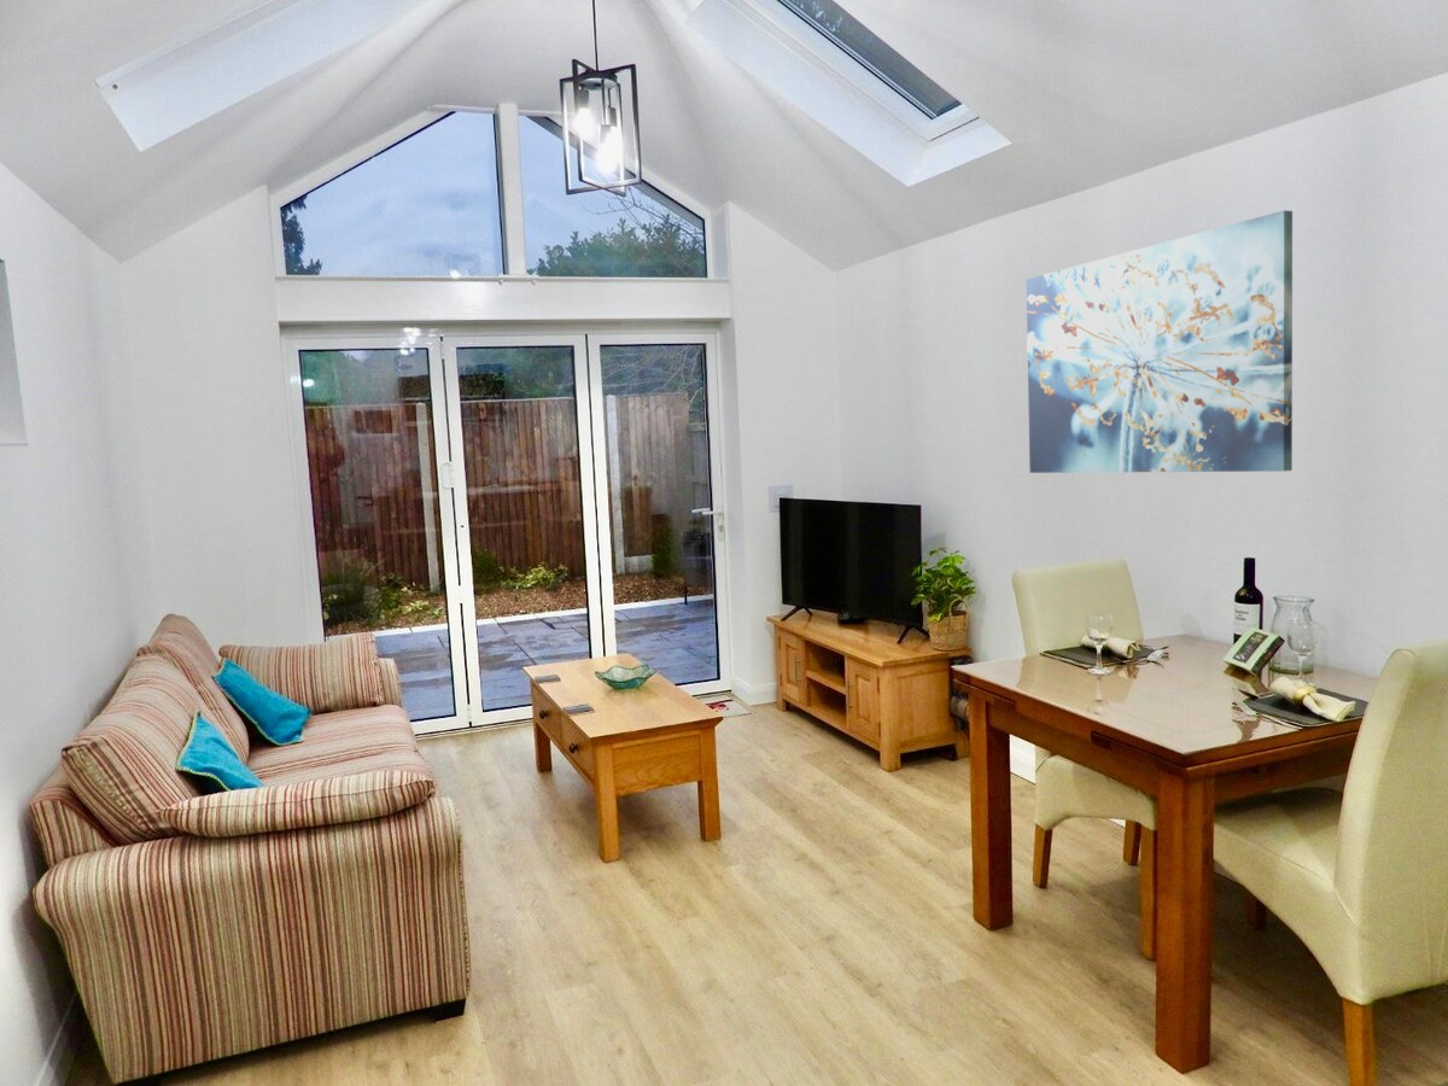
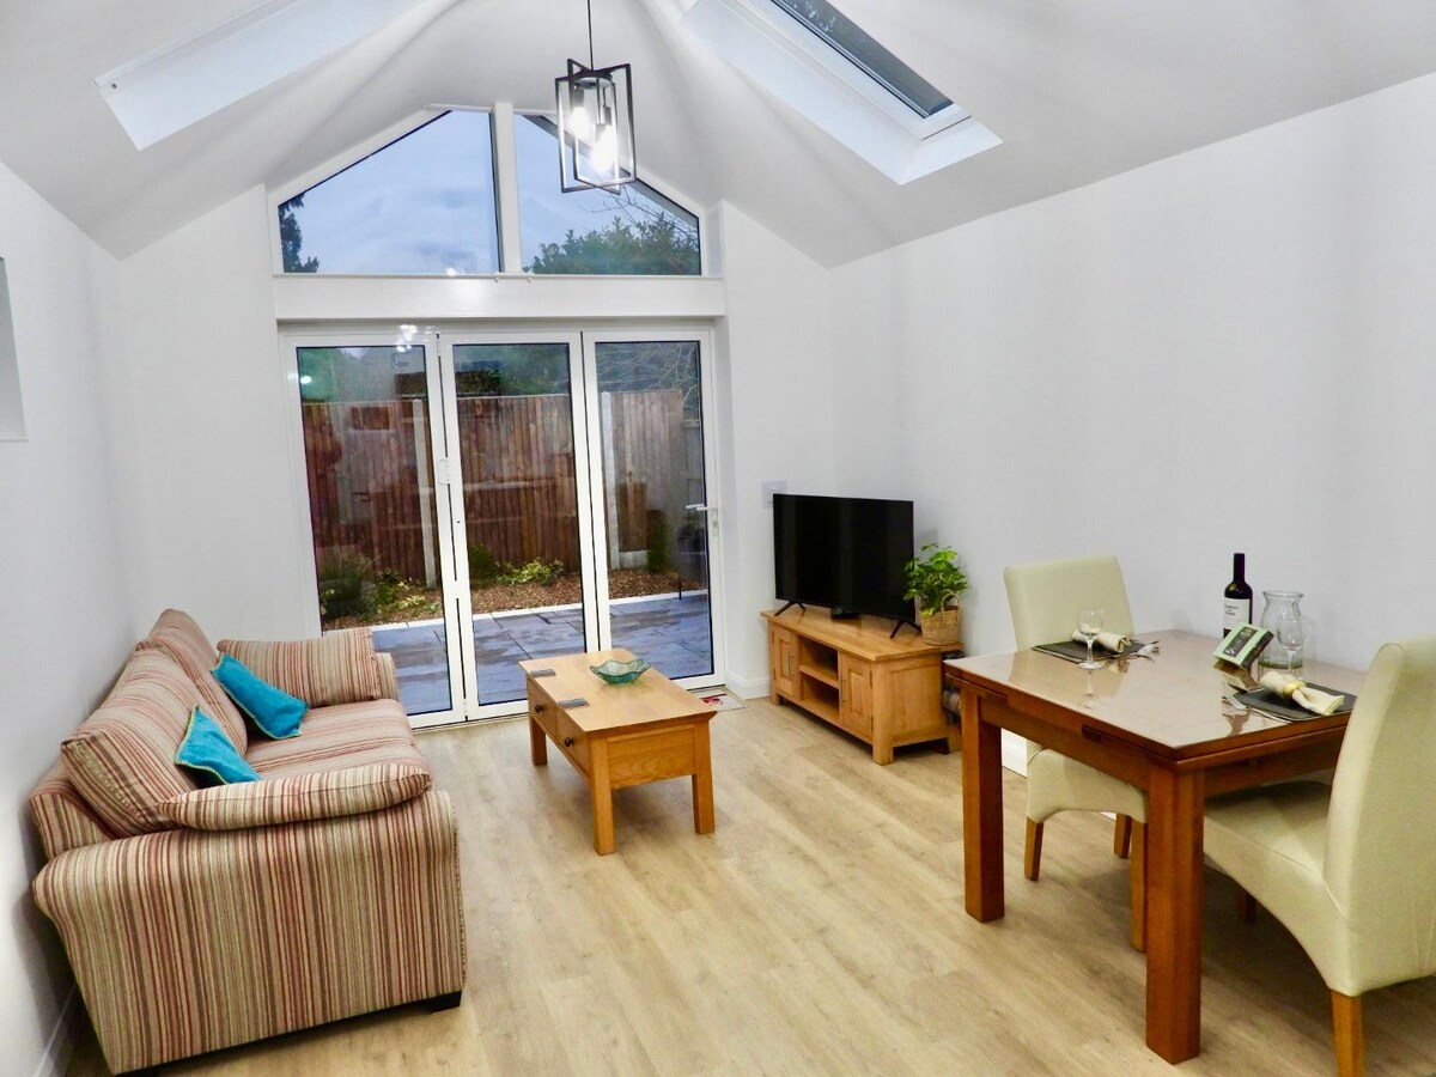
- wall art [1026,209,1294,474]
